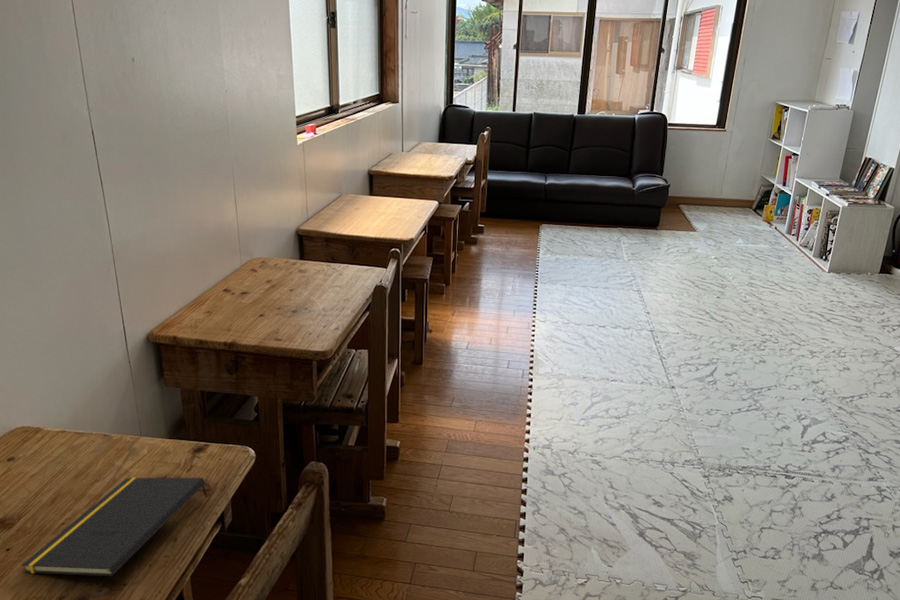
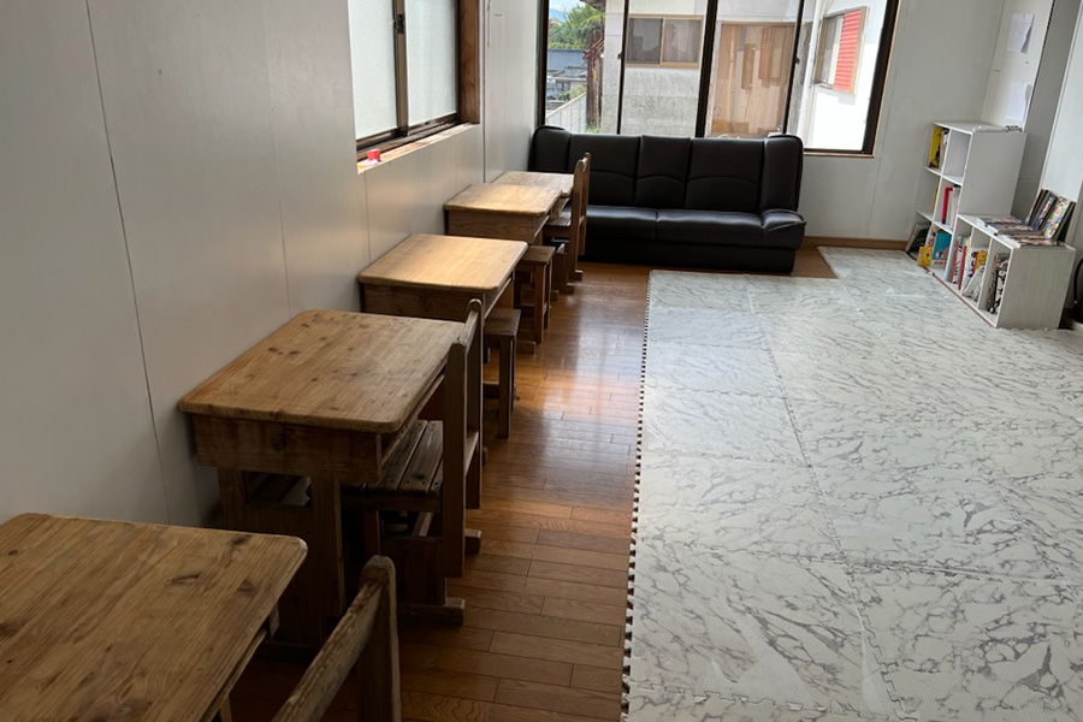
- notepad [21,477,209,577]
